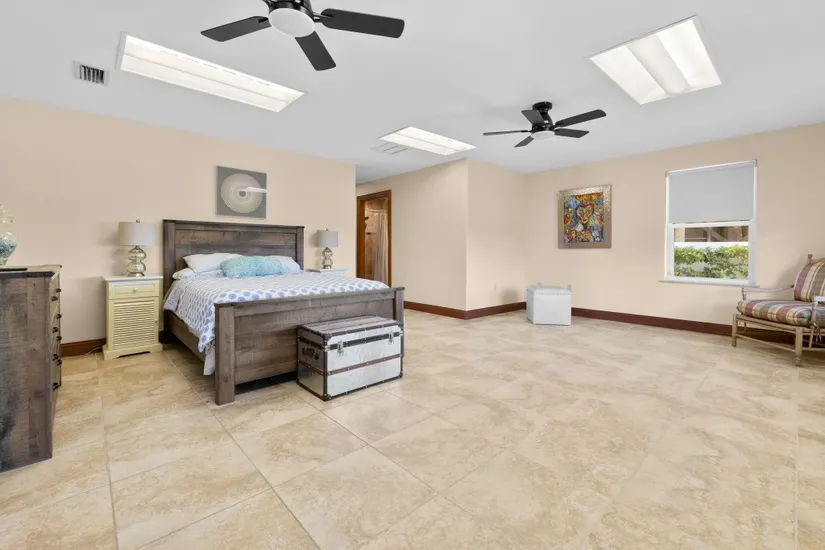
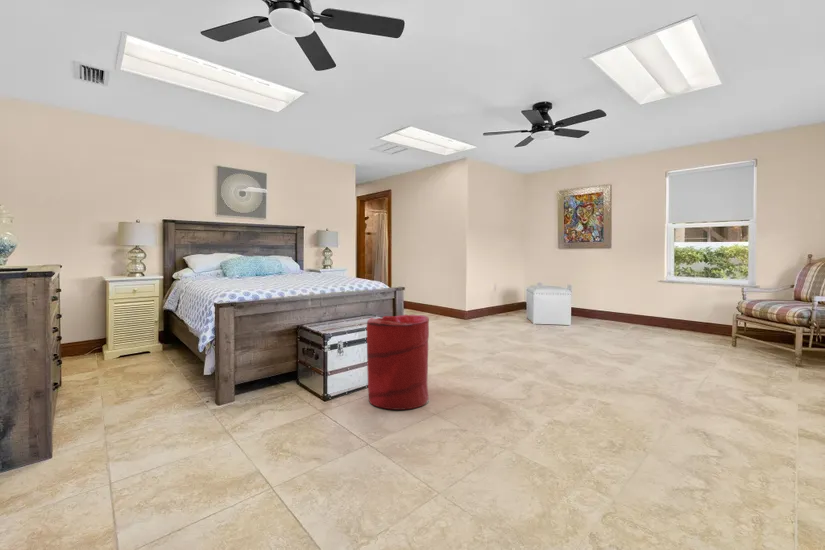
+ laundry hamper [366,313,430,411]
